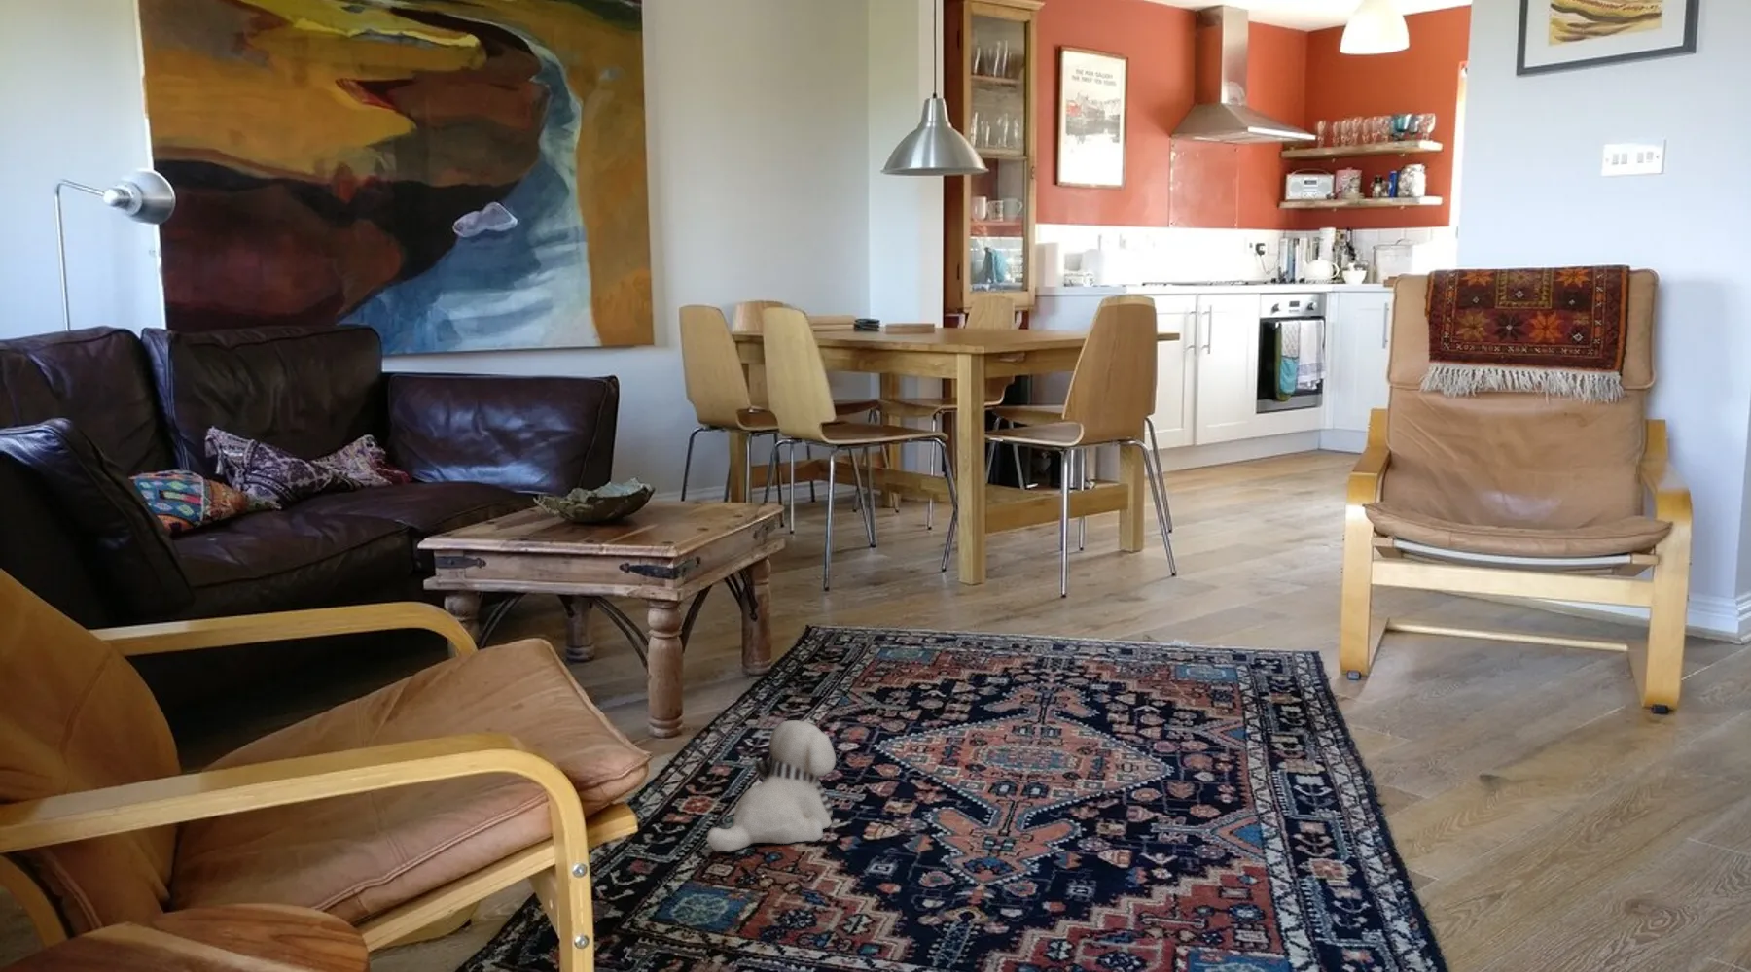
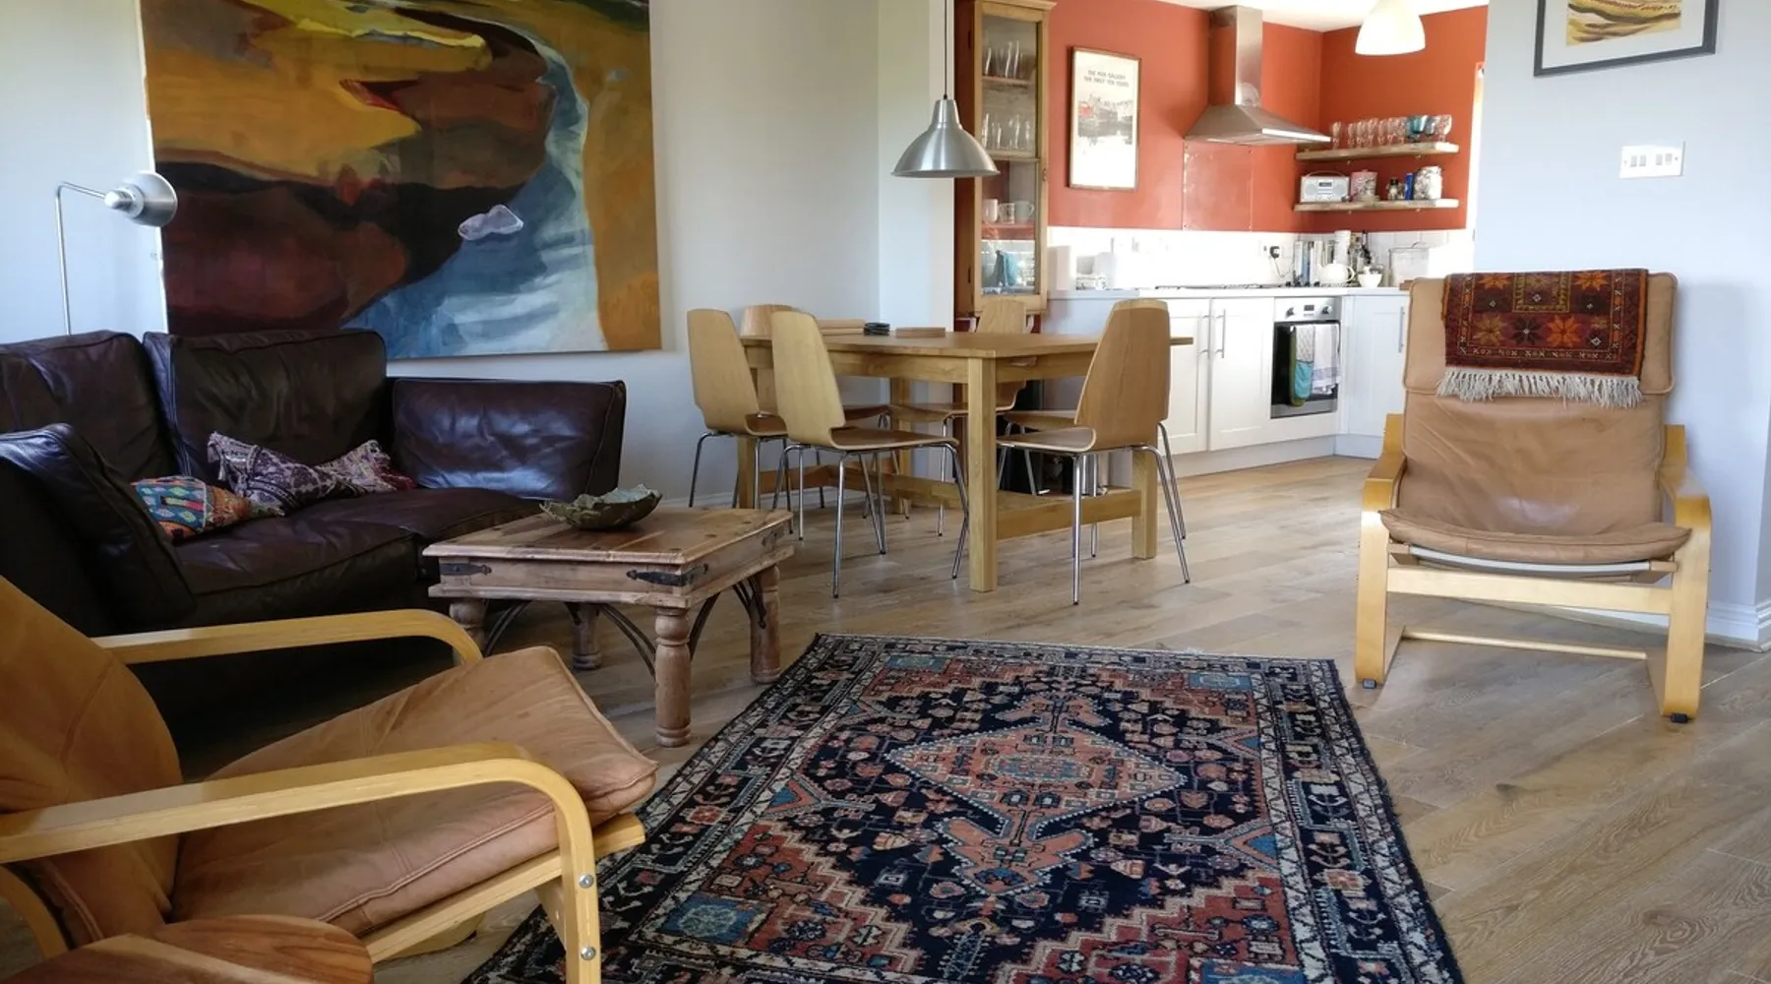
- plush toy [707,719,837,852]
